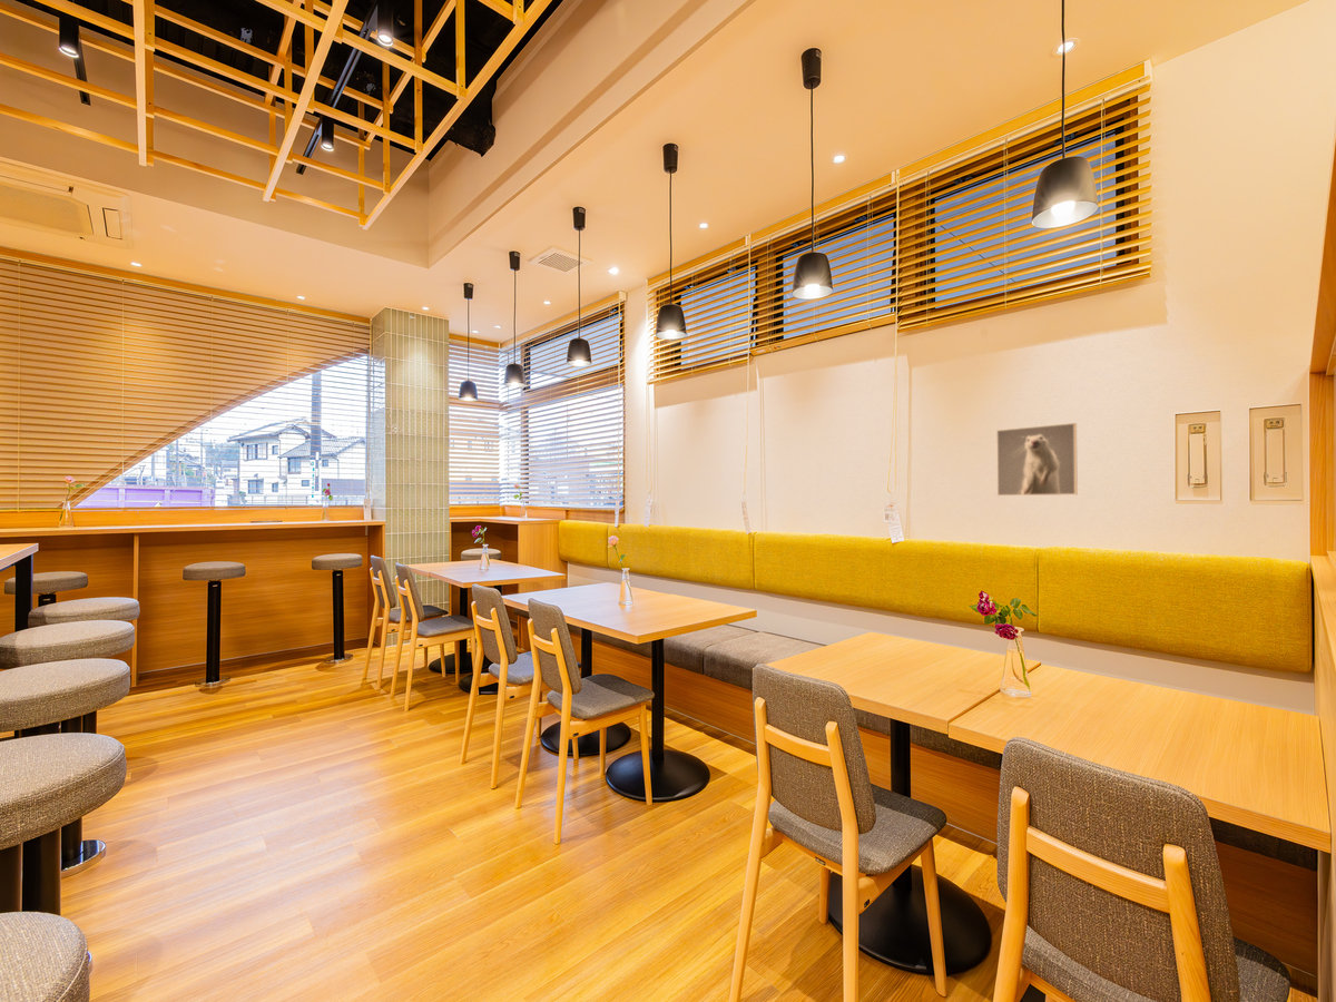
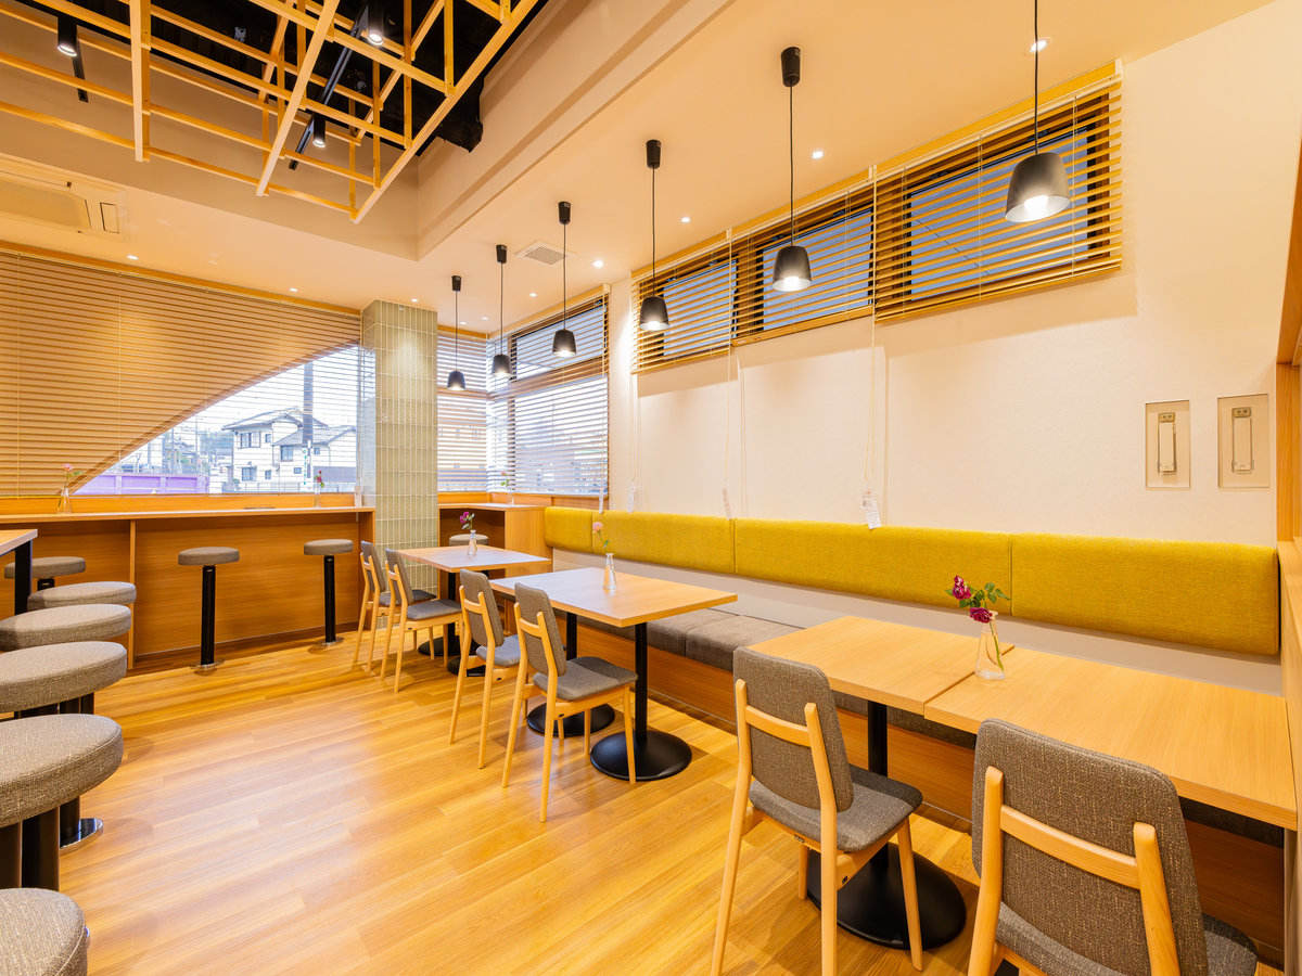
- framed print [995,422,1079,497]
